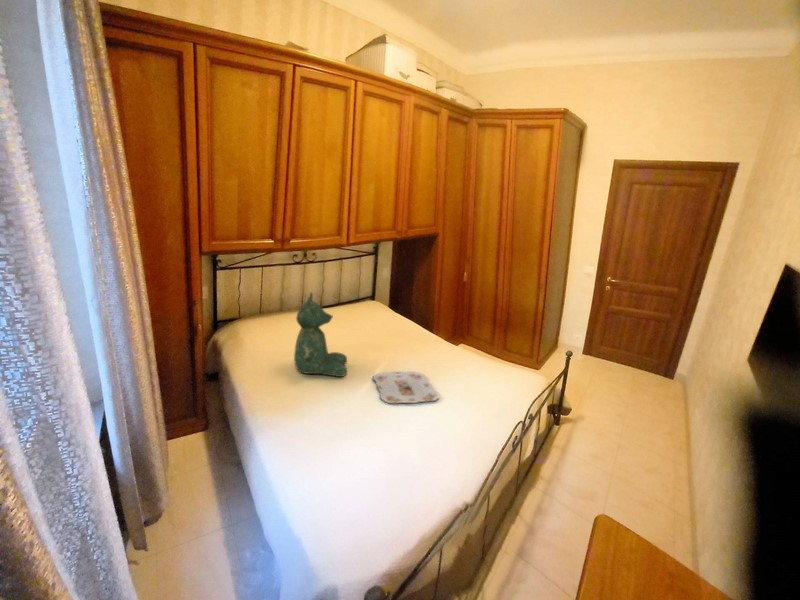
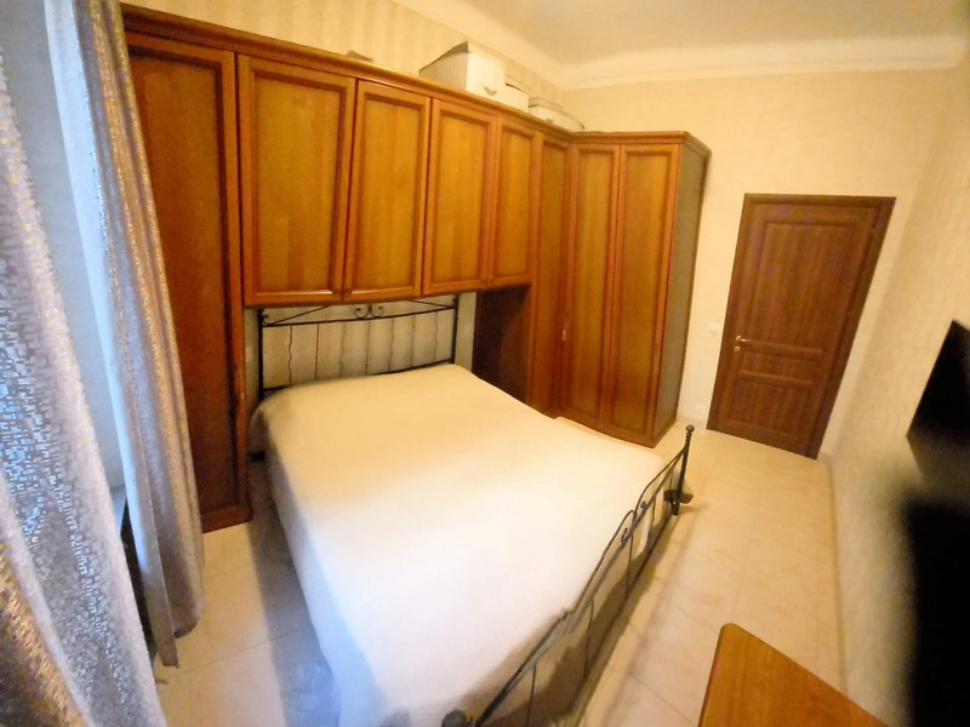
- teddy bear [293,291,348,378]
- serving tray [372,370,441,404]
